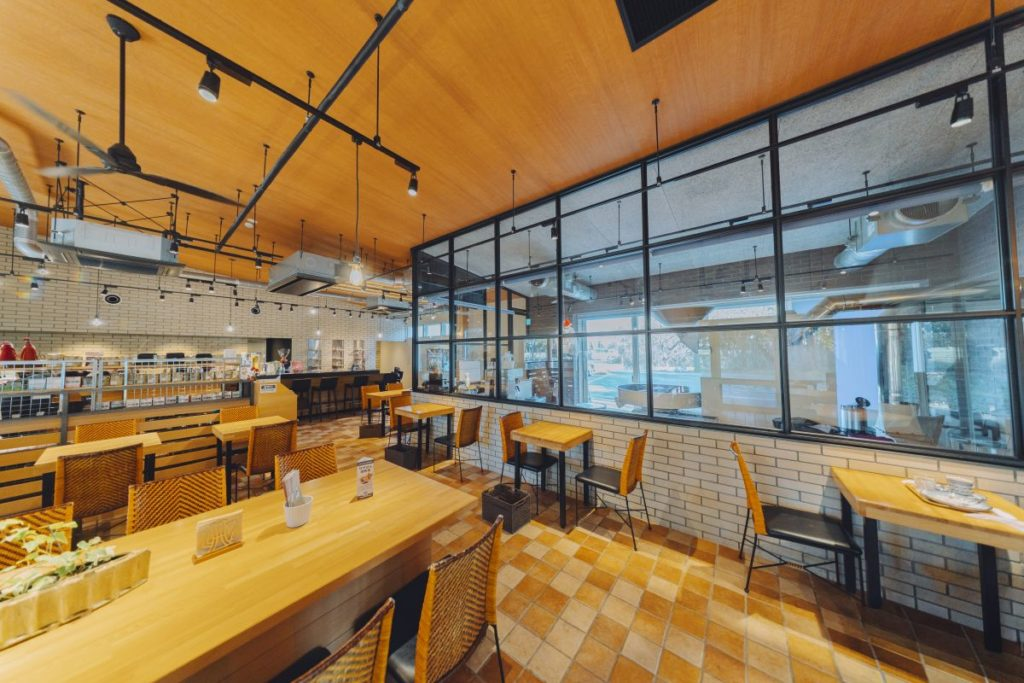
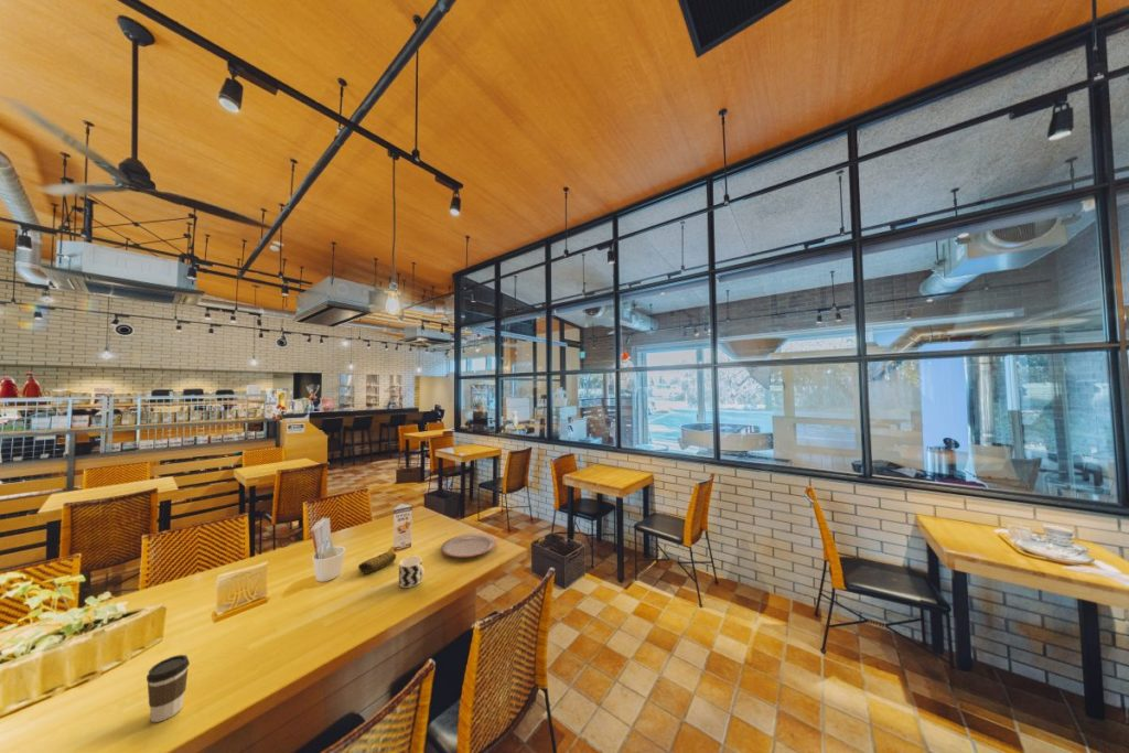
+ plate [440,533,497,559]
+ pastry [357,551,397,575]
+ cup [398,556,426,589]
+ coffee cup [146,654,191,723]
